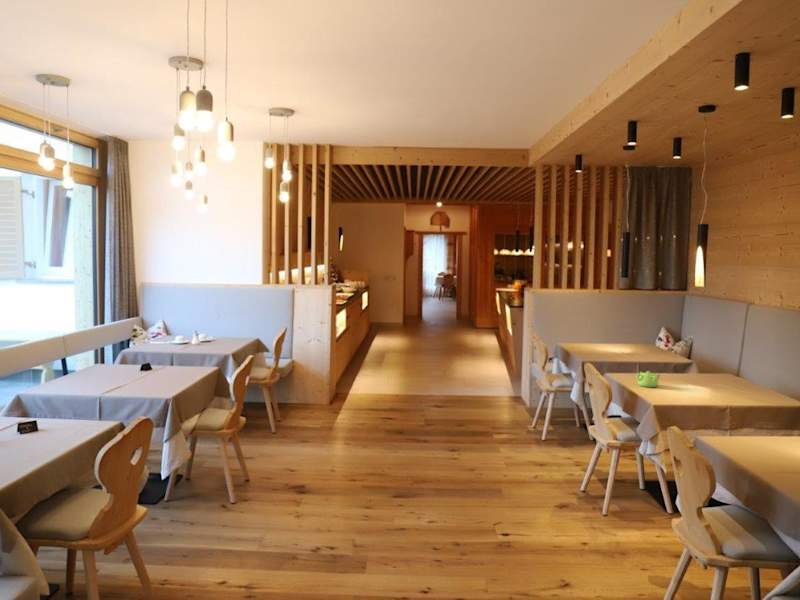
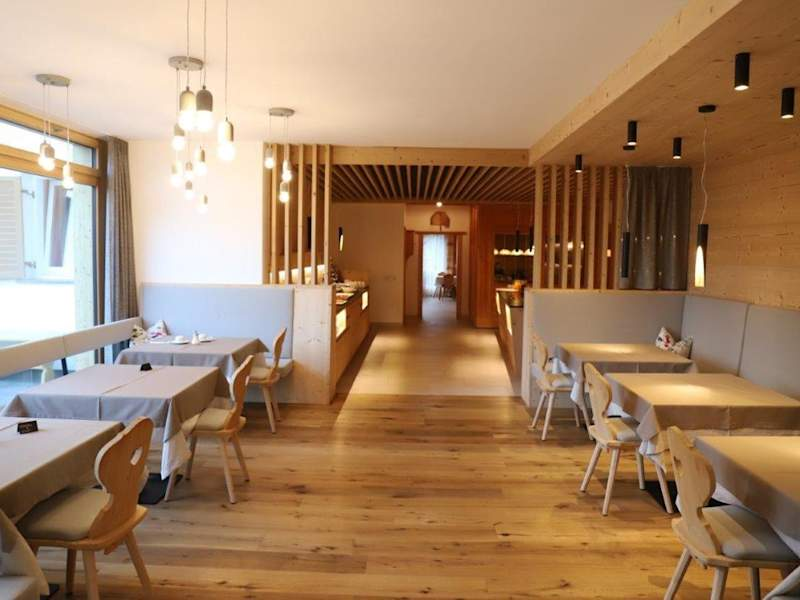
- teapot [635,370,661,388]
